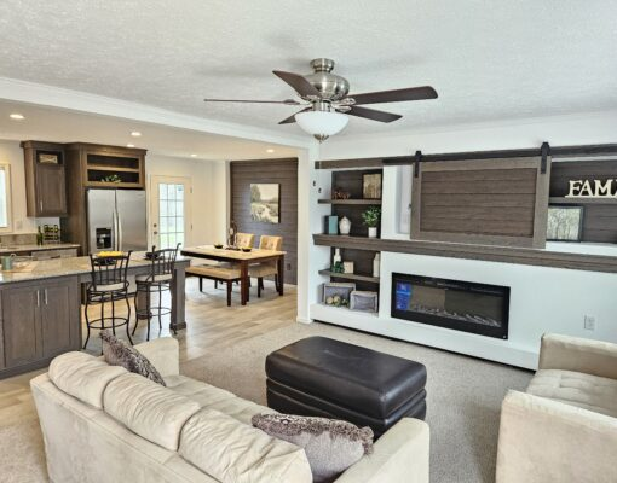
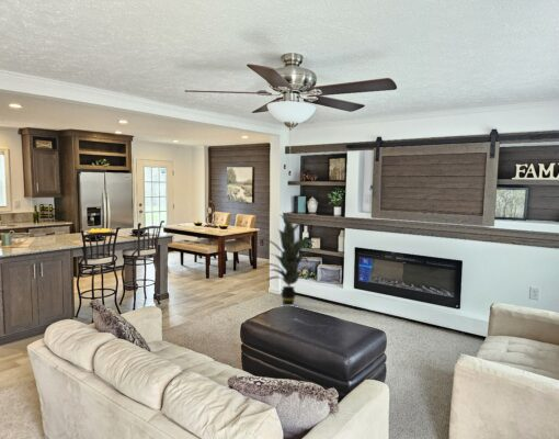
+ indoor plant [259,214,316,306]
